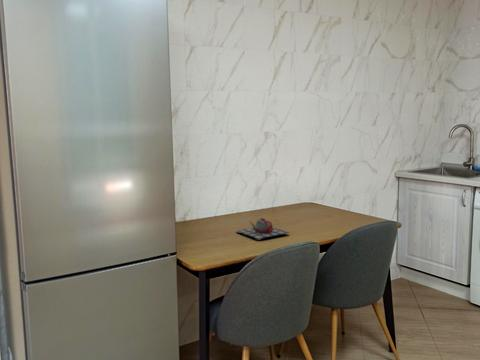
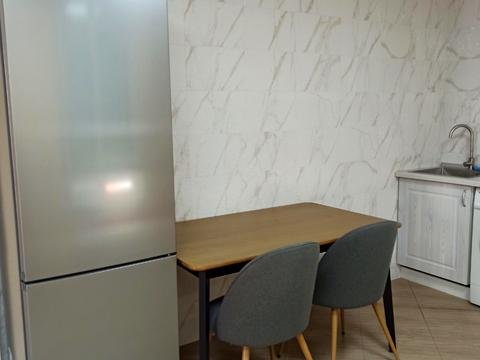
- teapot [235,217,291,241]
